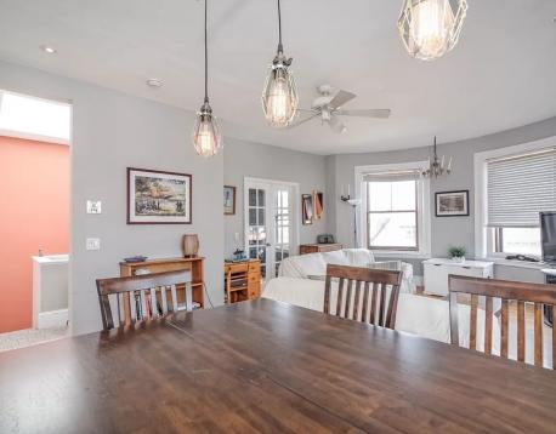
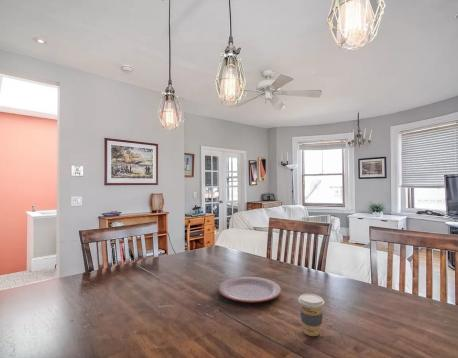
+ coffee cup [297,293,325,337]
+ plate [217,276,282,303]
